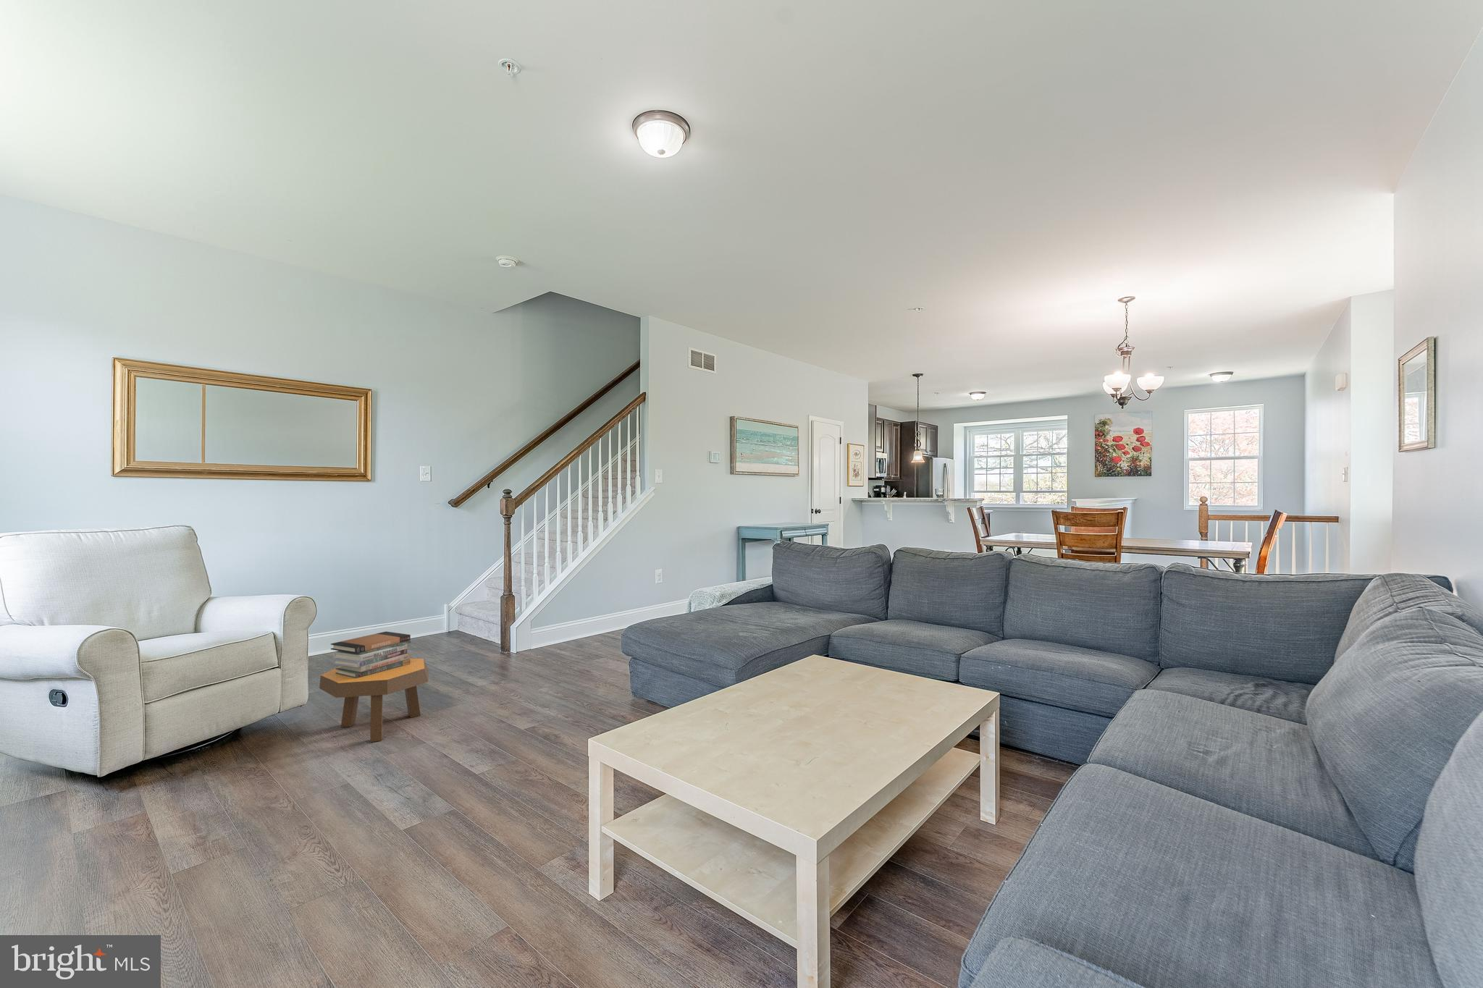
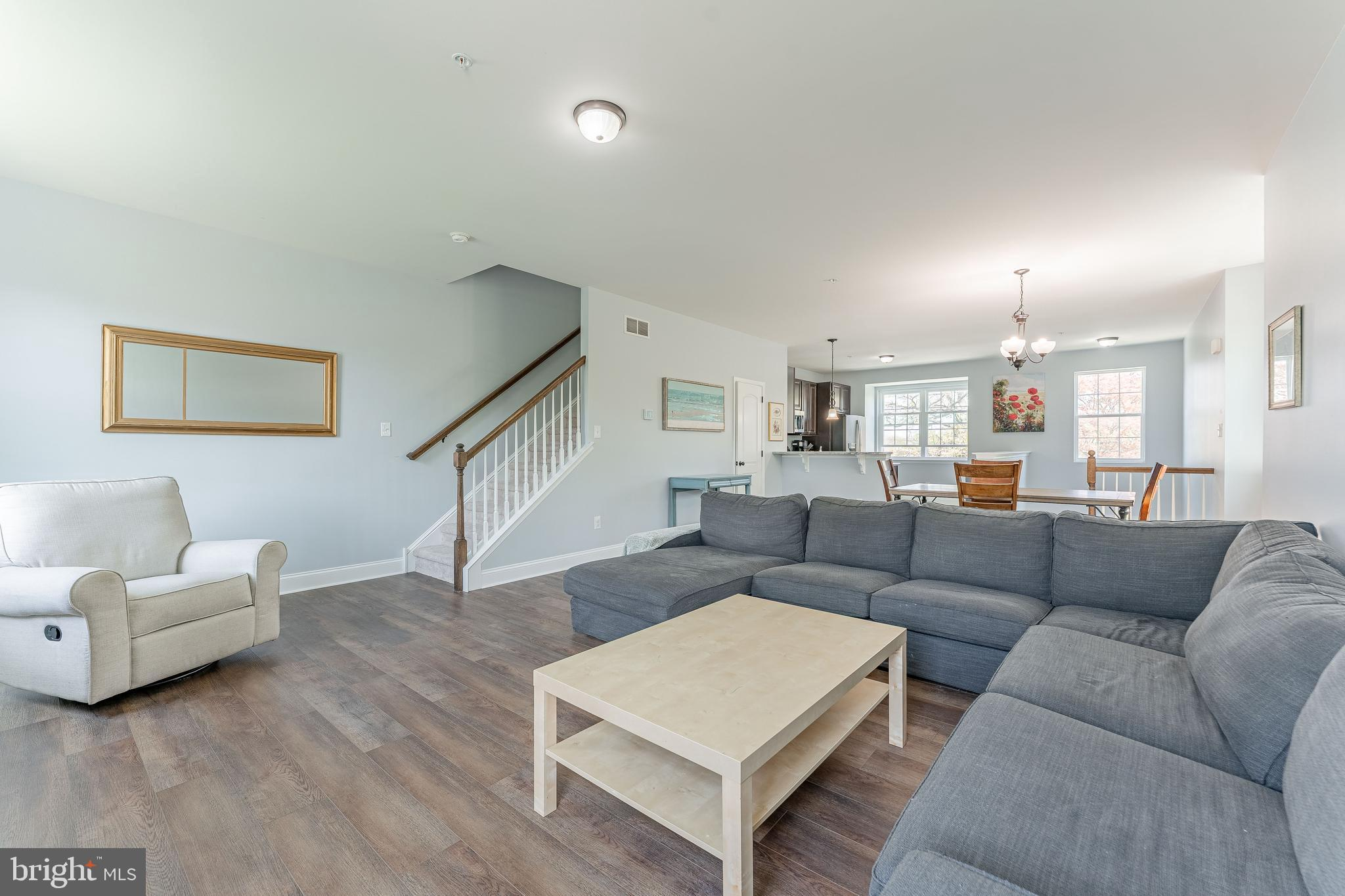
- footstool [319,658,429,742]
- book stack [330,631,411,678]
